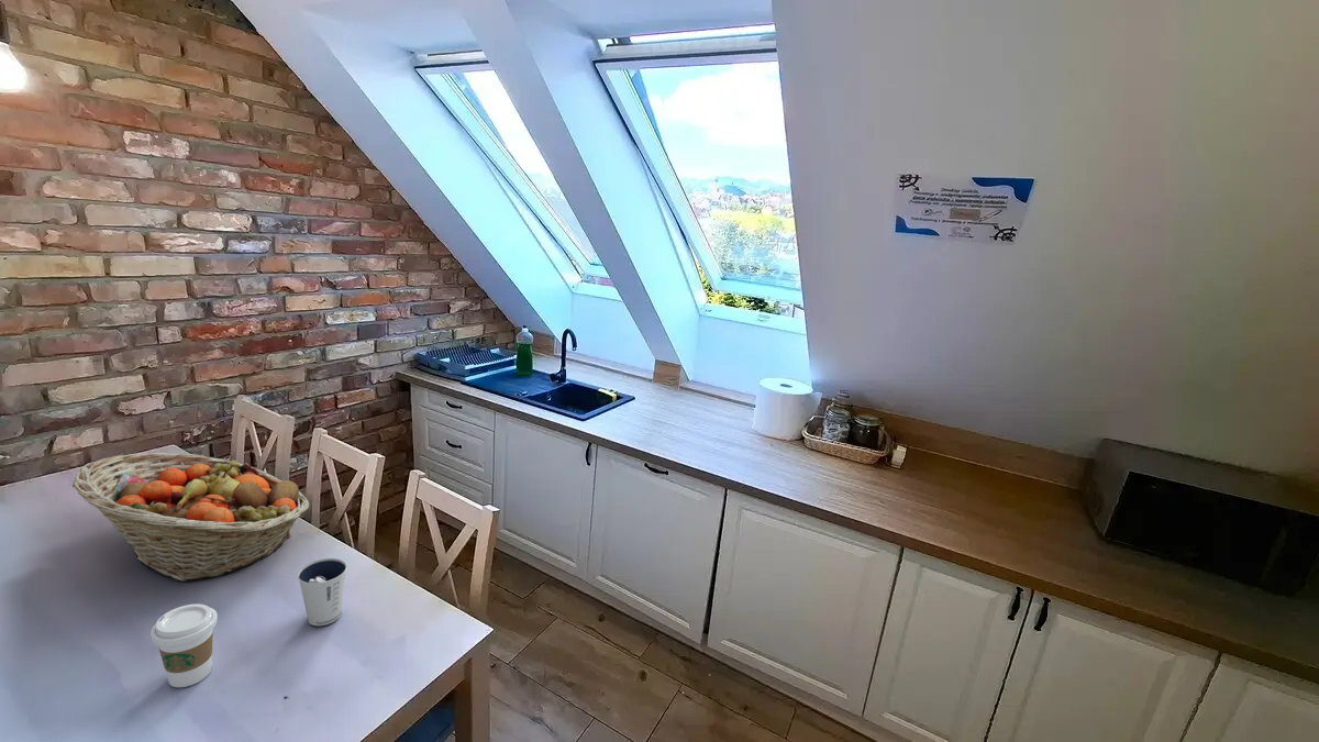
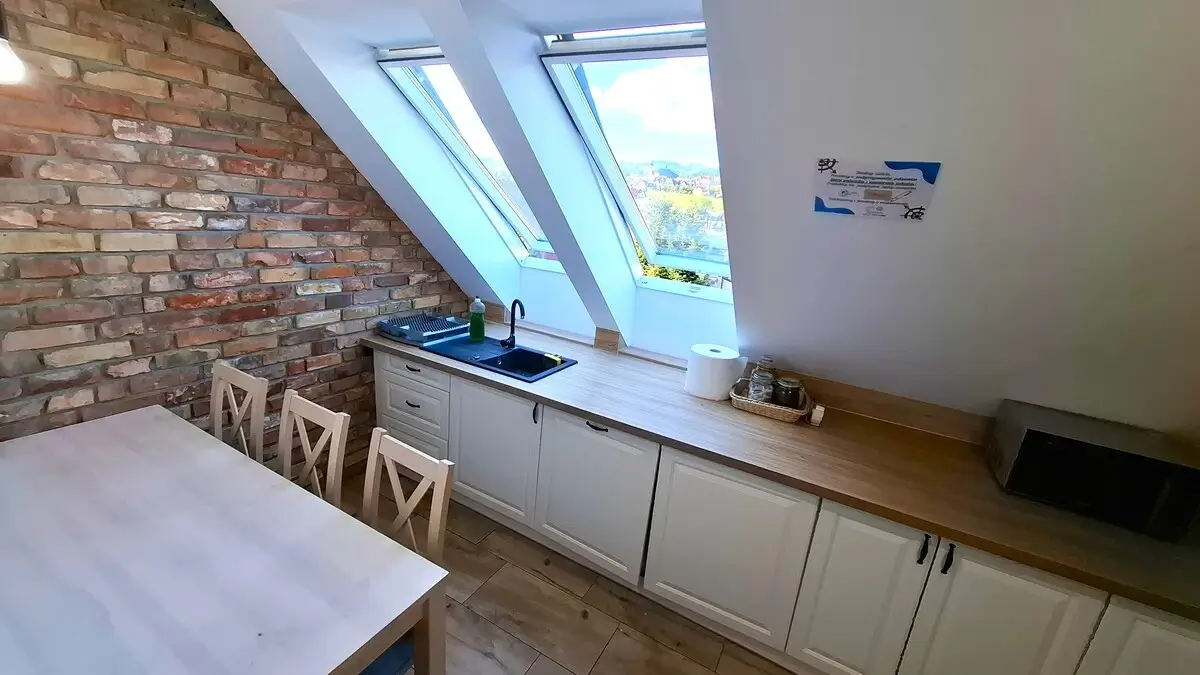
- coffee cup [149,602,219,688]
- dixie cup [297,557,348,627]
- fruit basket [71,452,311,583]
